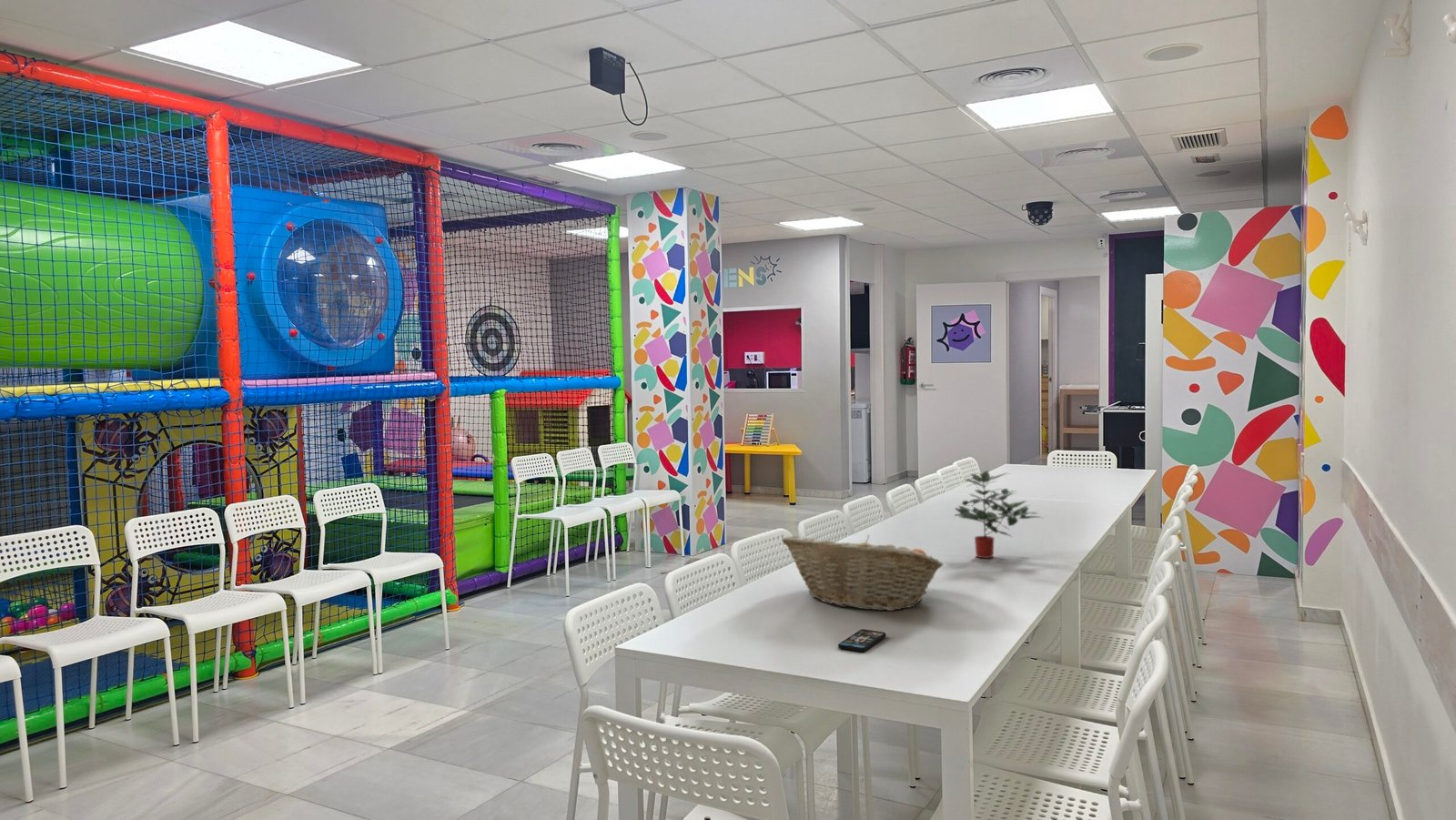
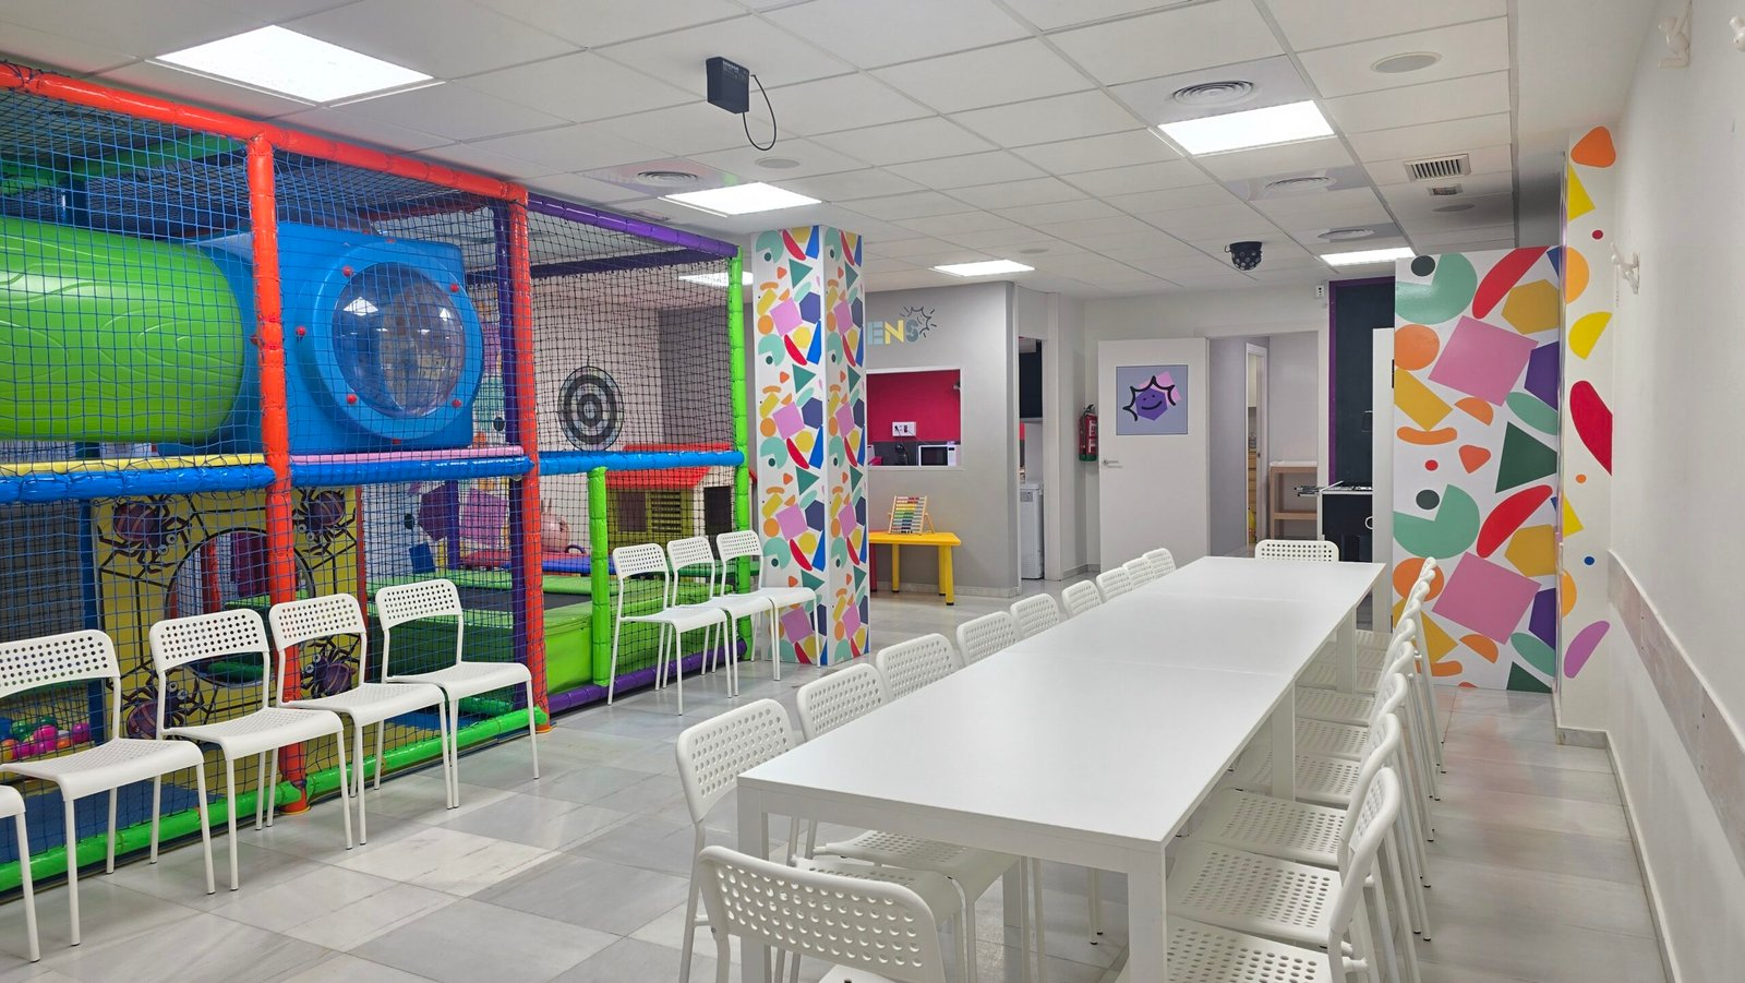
- smartphone [837,628,887,653]
- fruit basket [781,534,945,612]
- potted plant [954,470,1043,559]
